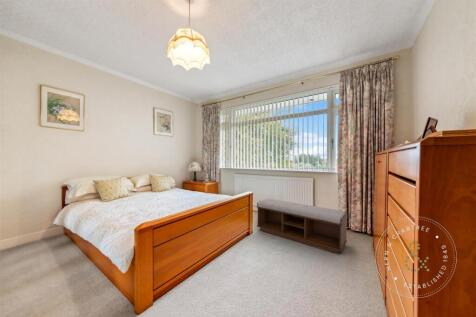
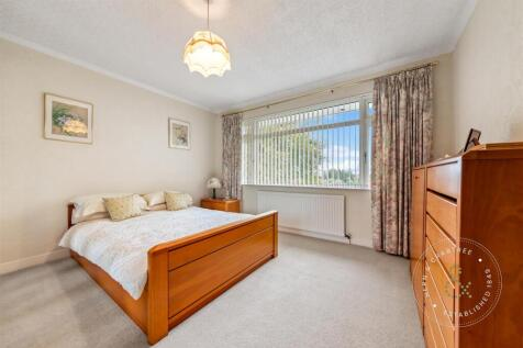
- bench [256,198,348,255]
